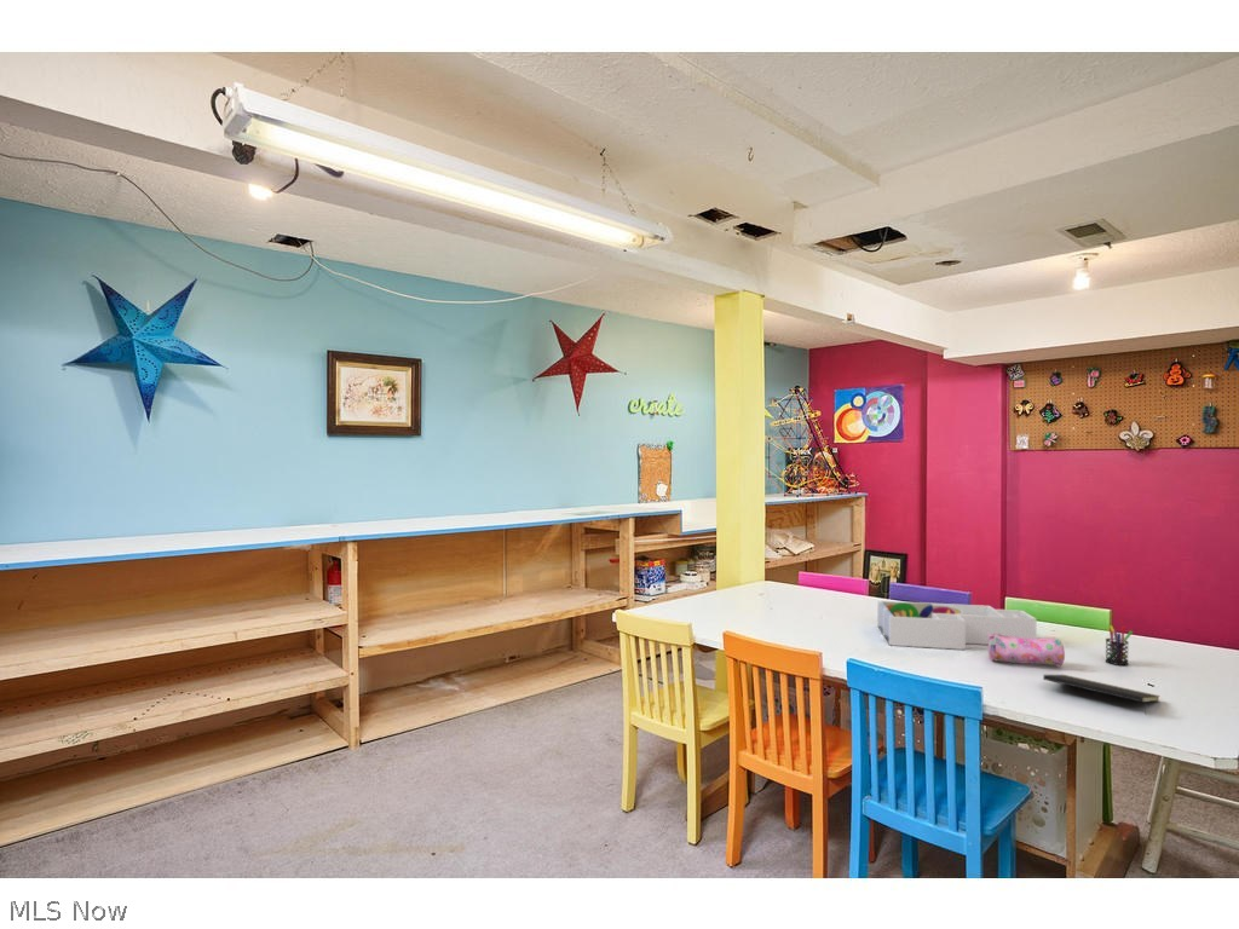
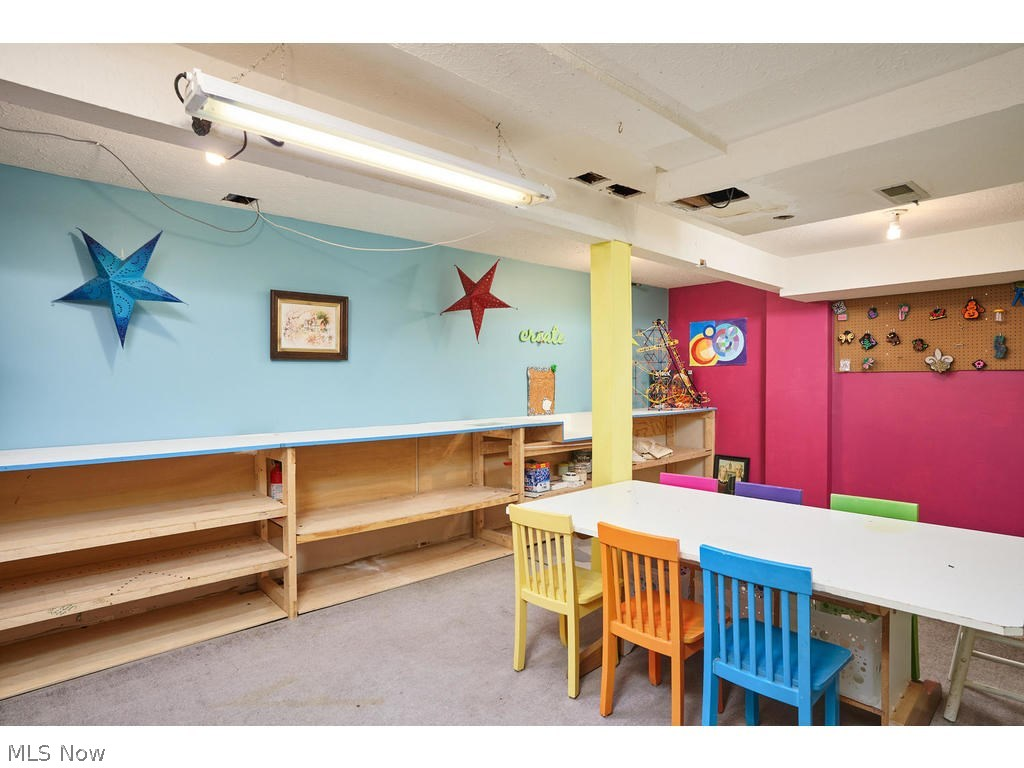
- desk organizer [876,600,1038,651]
- pencil case [987,634,1066,668]
- pen holder [1105,624,1134,667]
- notepad [1042,674,1162,715]
